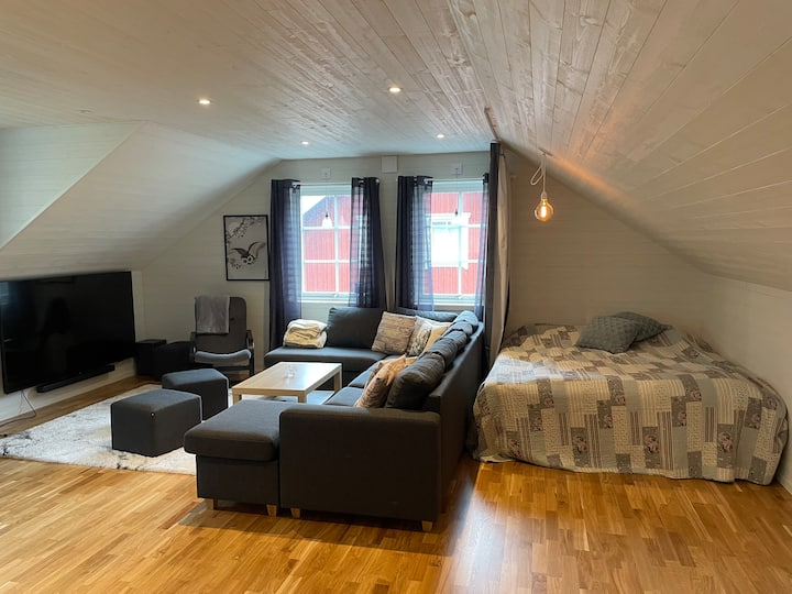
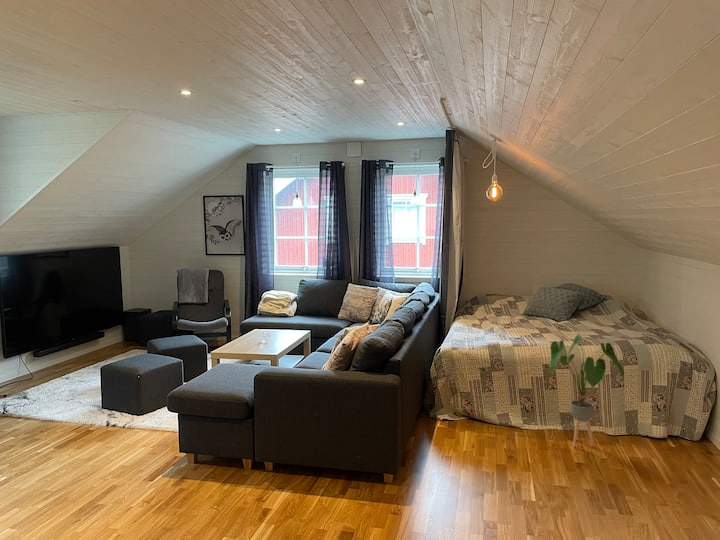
+ house plant [549,333,625,448]
